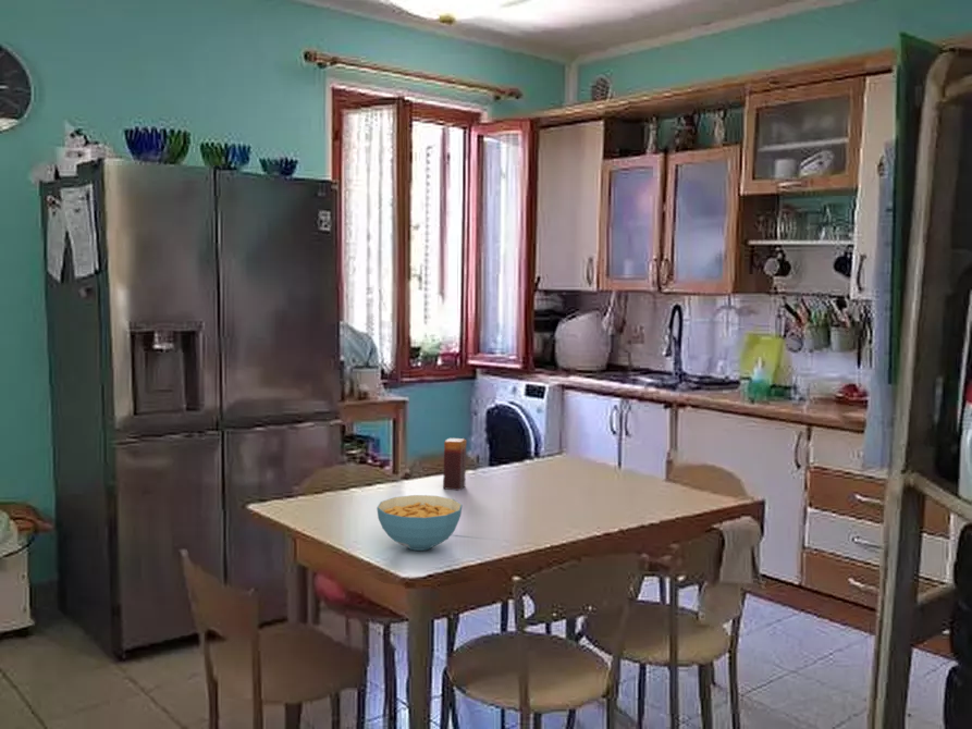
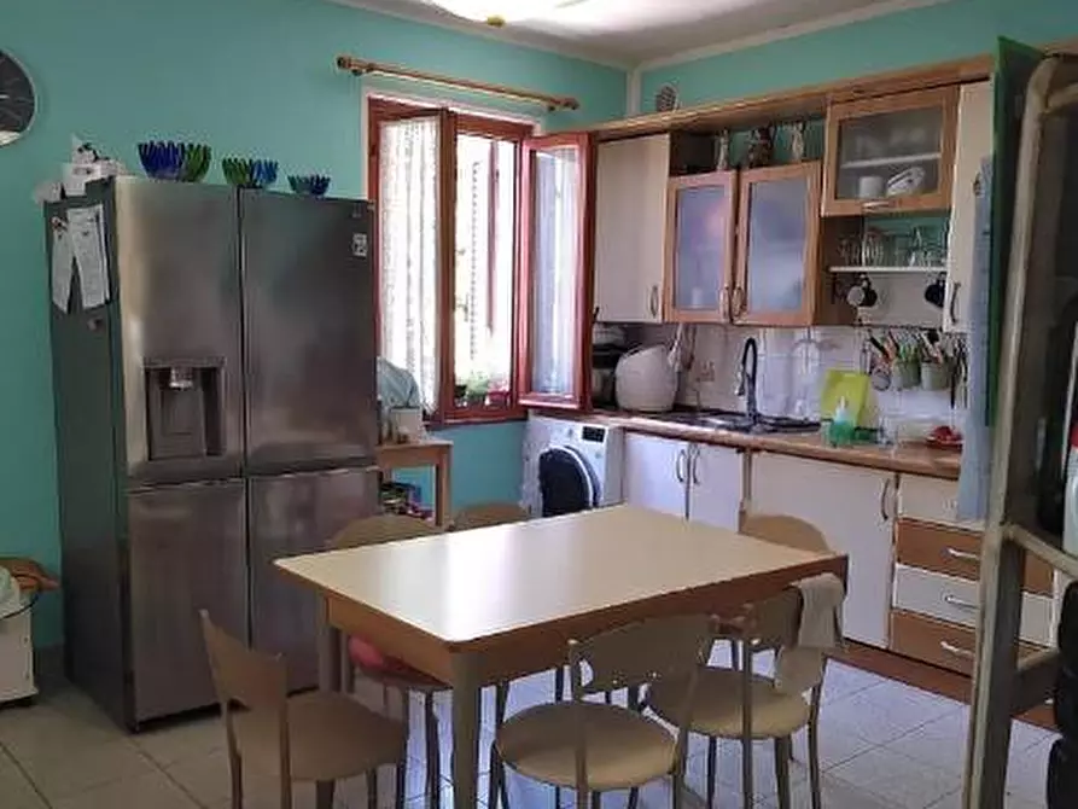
- cereal bowl [376,494,464,552]
- candle [442,437,468,492]
